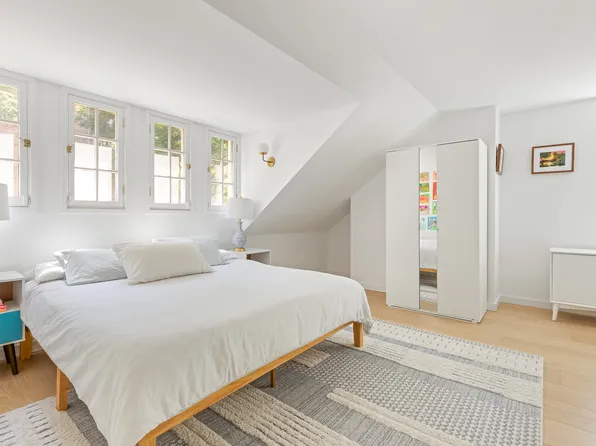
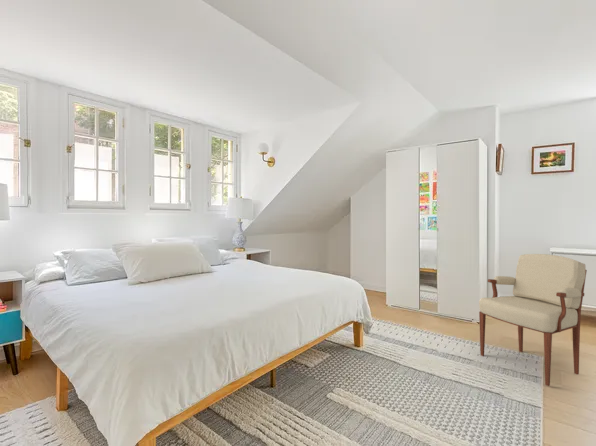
+ armchair [478,253,588,387]
